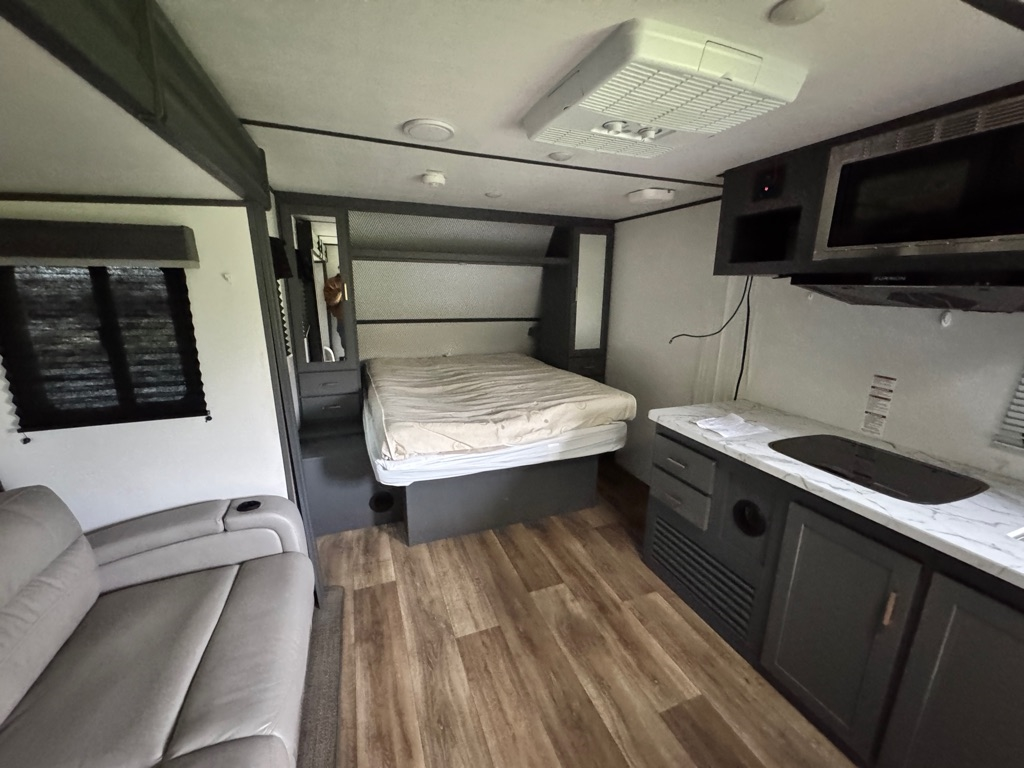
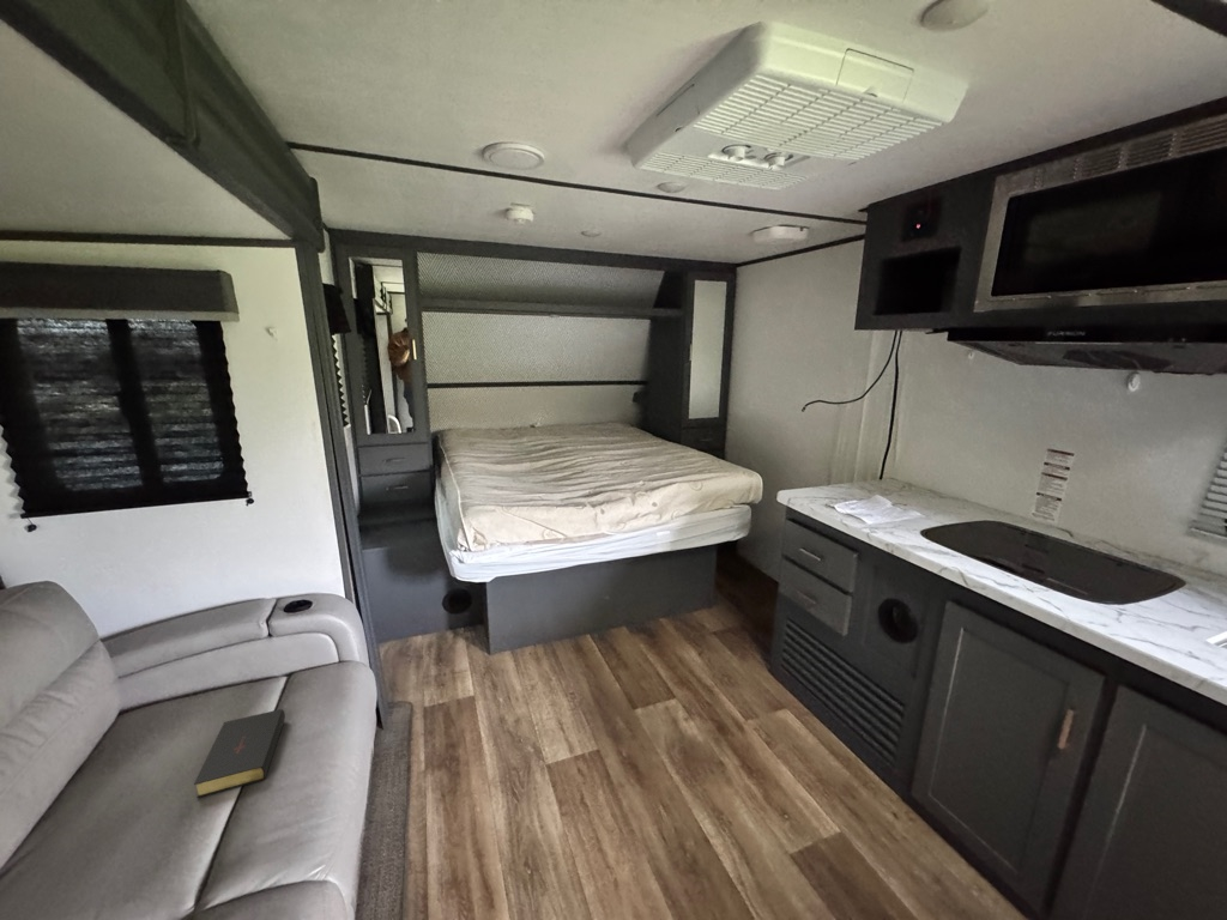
+ bible [193,708,286,799]
